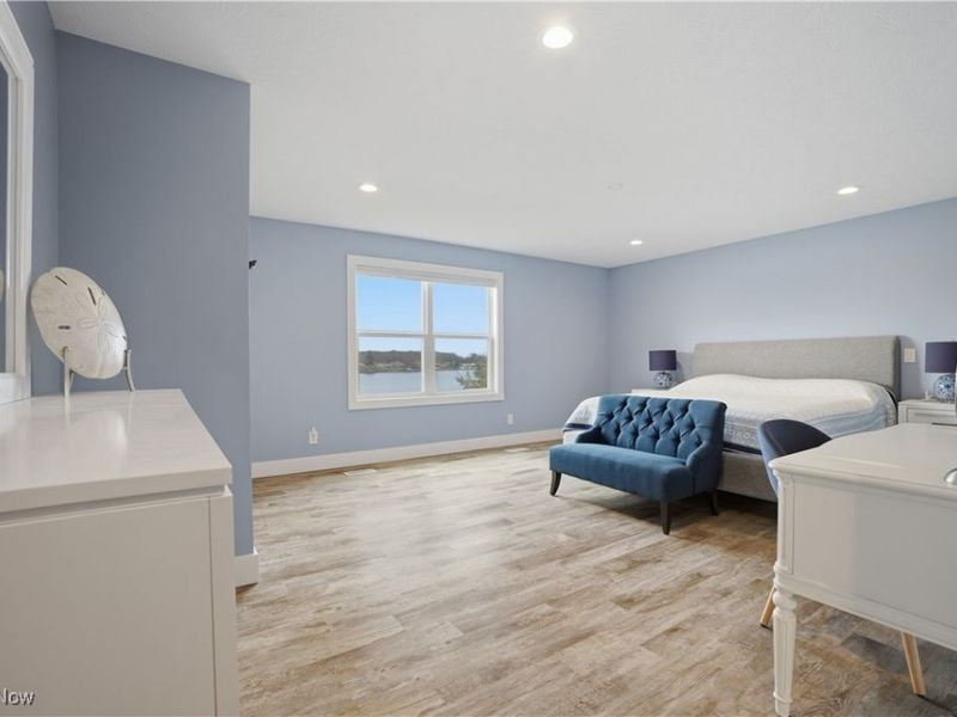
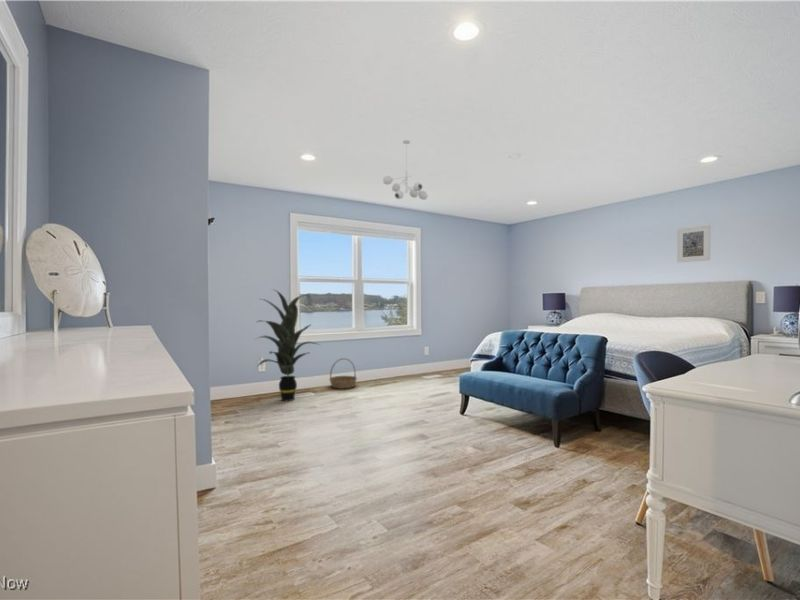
+ indoor plant [254,288,320,402]
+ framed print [676,224,711,263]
+ basket [328,357,358,390]
+ ceiling light fixture [382,139,429,201]
